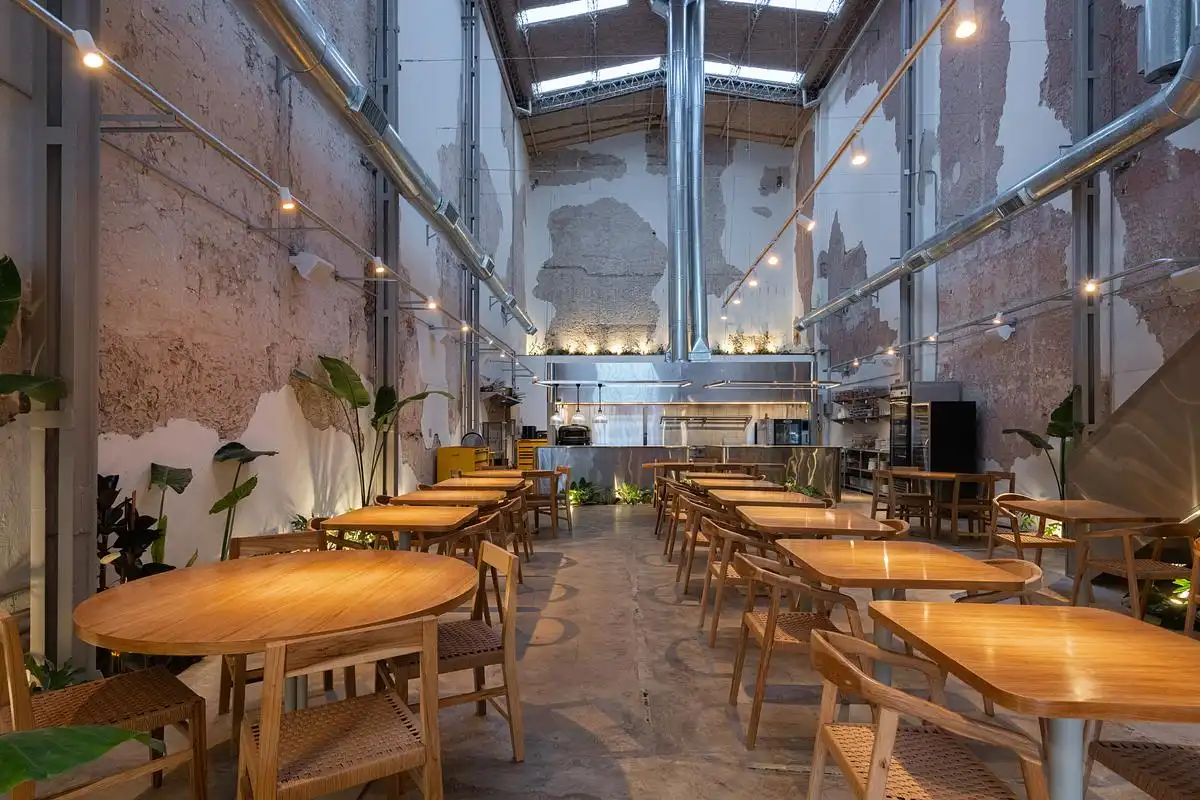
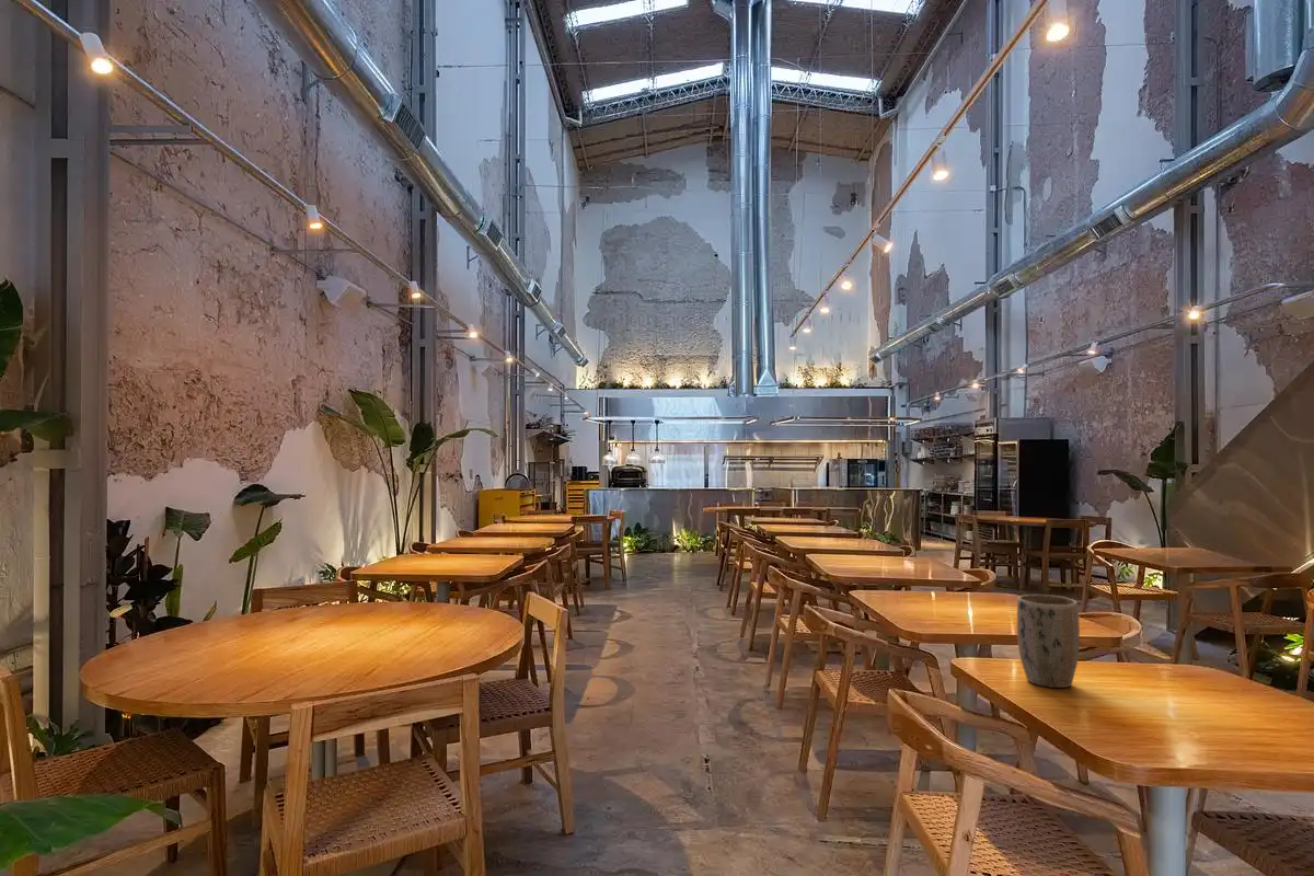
+ plant pot [1016,593,1081,689]
